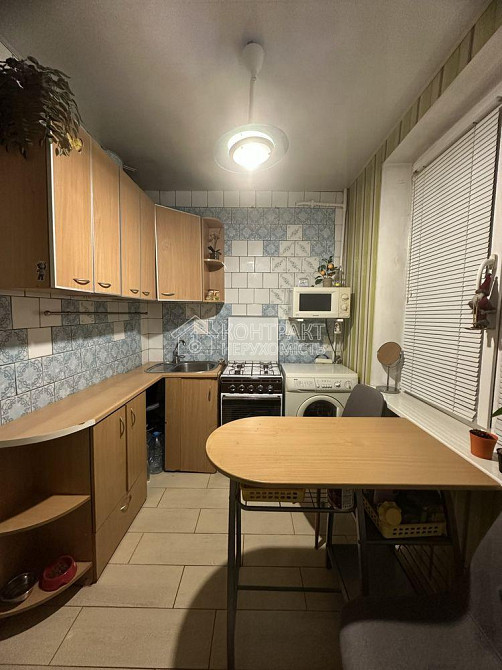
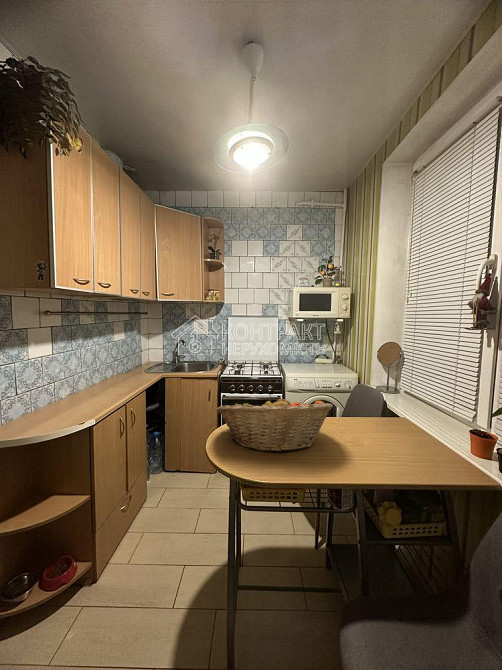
+ fruit basket [216,394,334,453]
